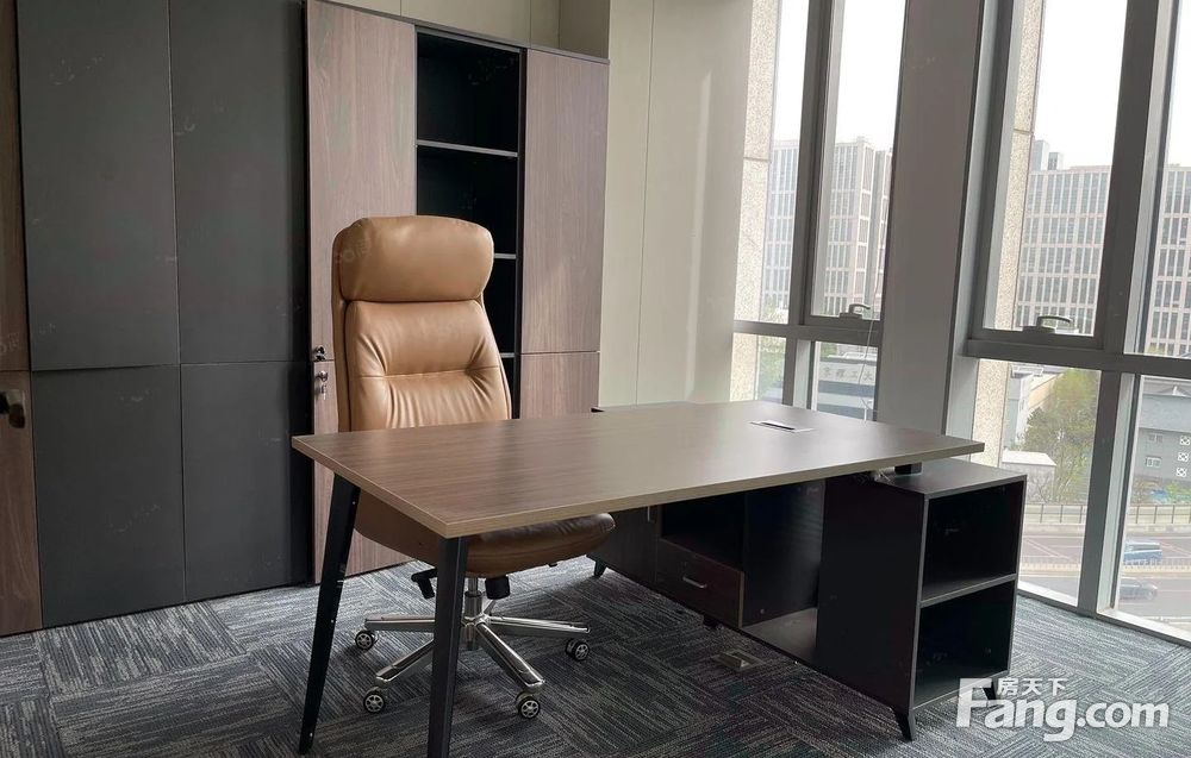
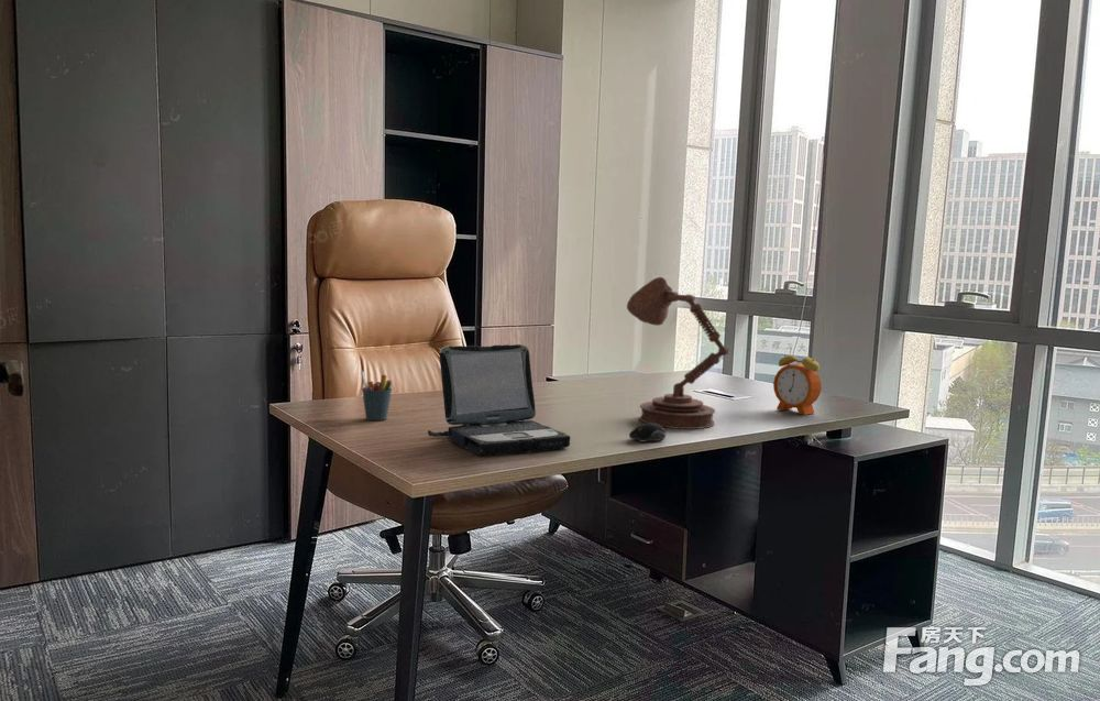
+ computer mouse [628,423,668,442]
+ pen holder [360,370,393,421]
+ desk lamp [626,276,729,430]
+ alarm clock [772,344,823,416]
+ laptop [427,343,571,457]
